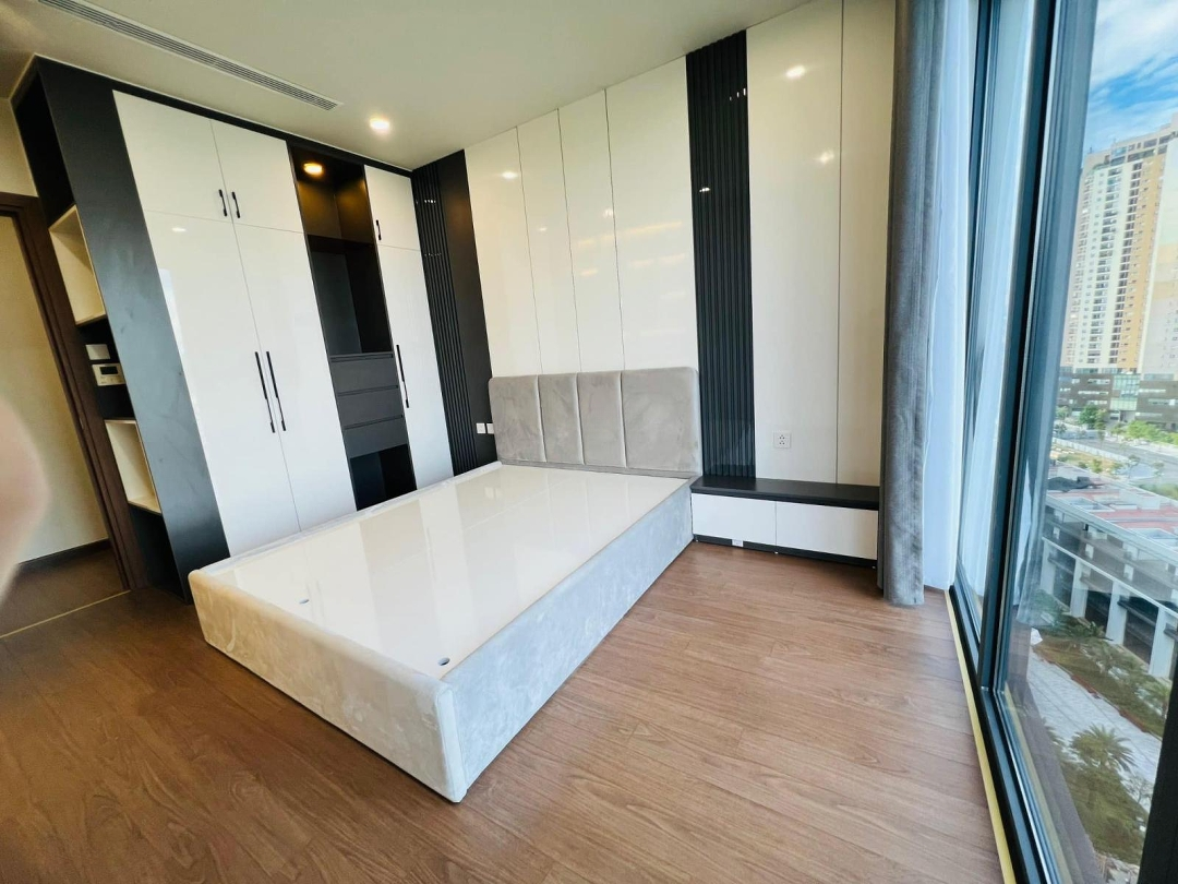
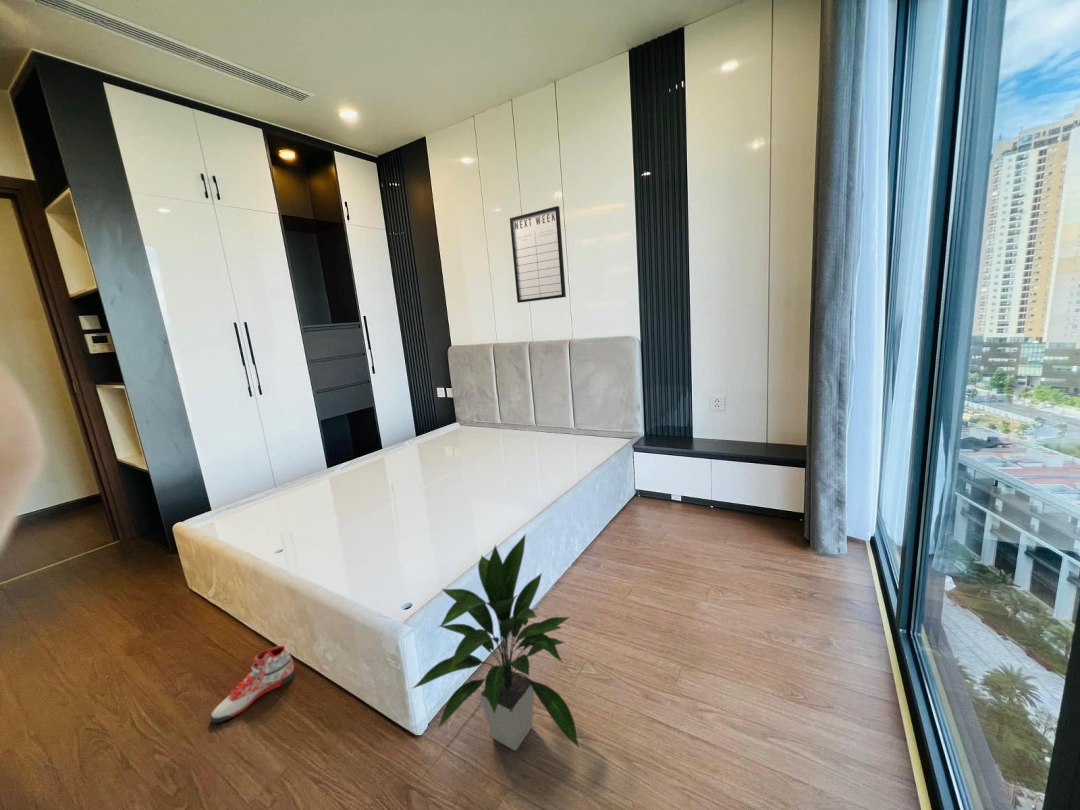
+ writing board [509,205,567,304]
+ indoor plant [412,533,580,752]
+ sneaker [209,644,296,724]
